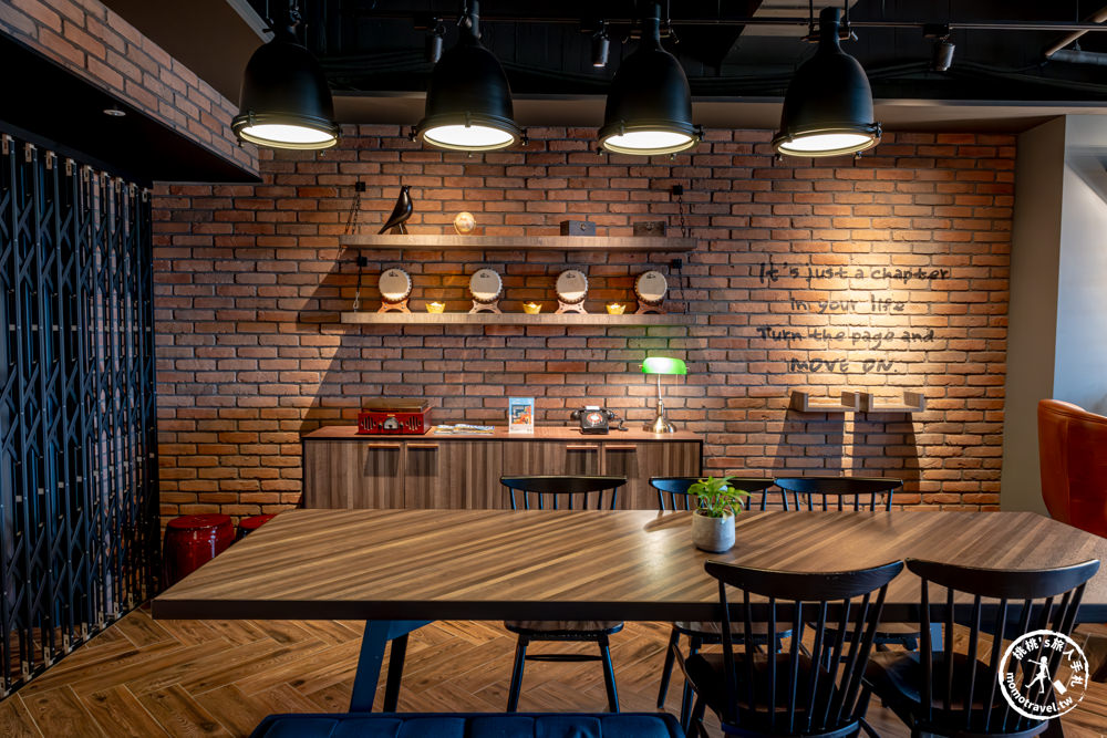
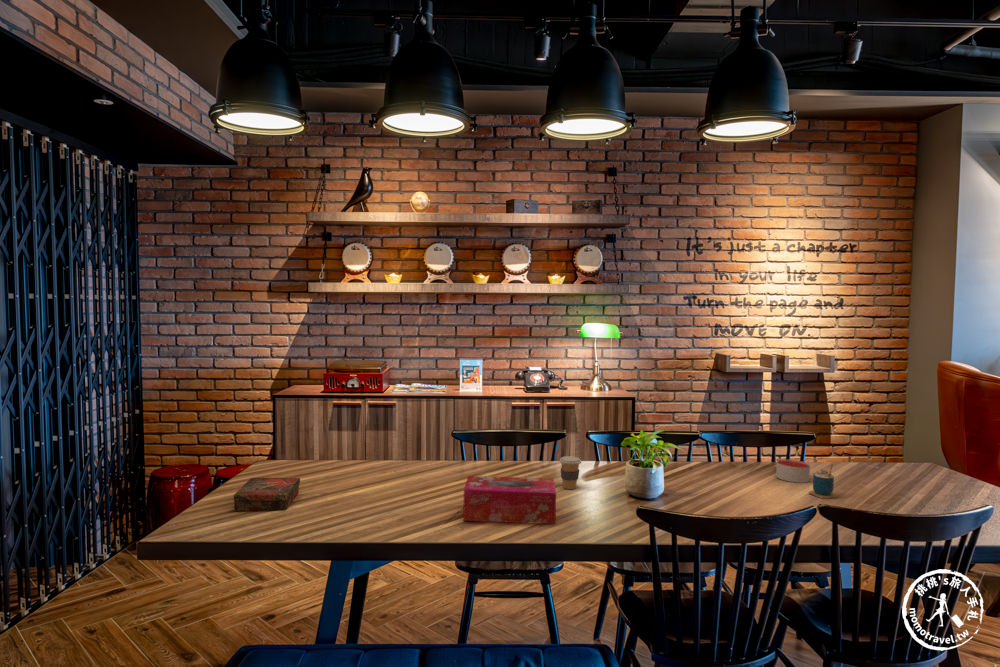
+ book [233,477,301,512]
+ cup [808,463,838,500]
+ tissue box [462,475,557,525]
+ candle [775,459,811,484]
+ coffee cup [559,455,582,490]
